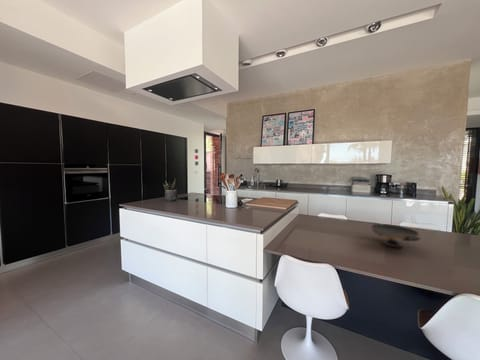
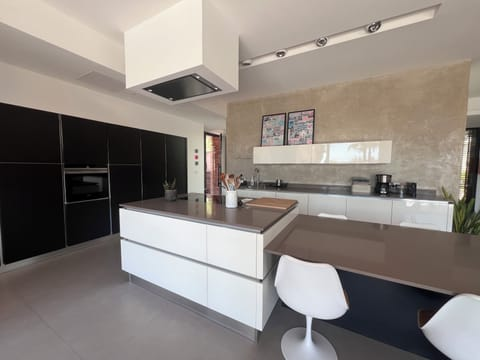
- decorative bowl [369,221,421,248]
